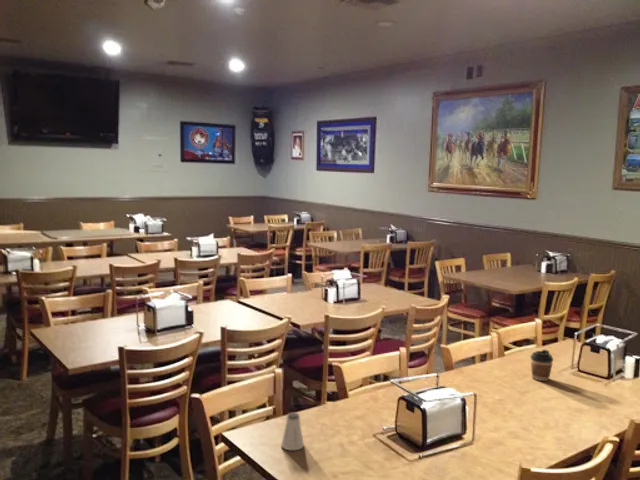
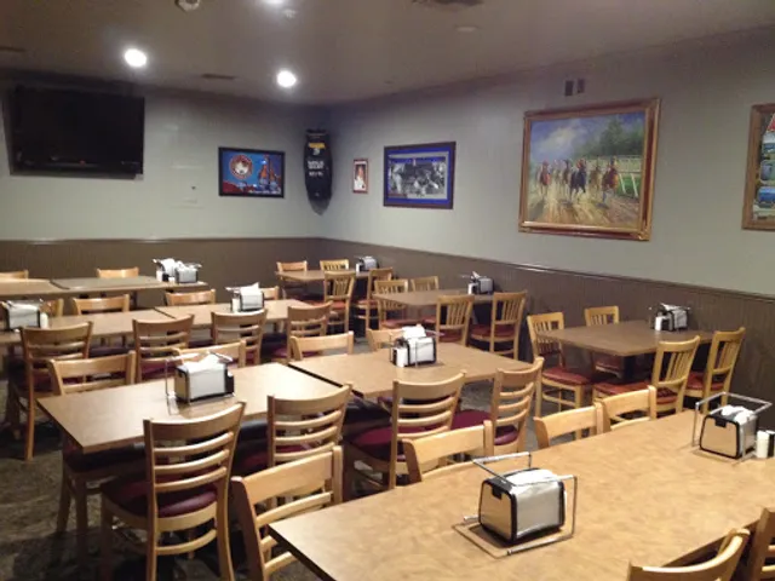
- saltshaker [280,411,305,451]
- coffee cup [530,349,554,382]
